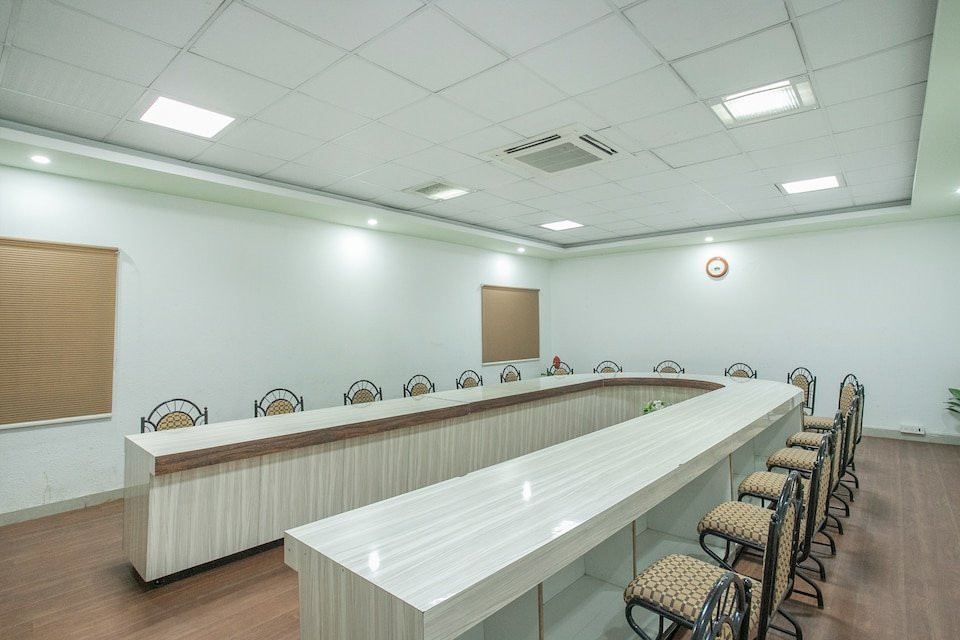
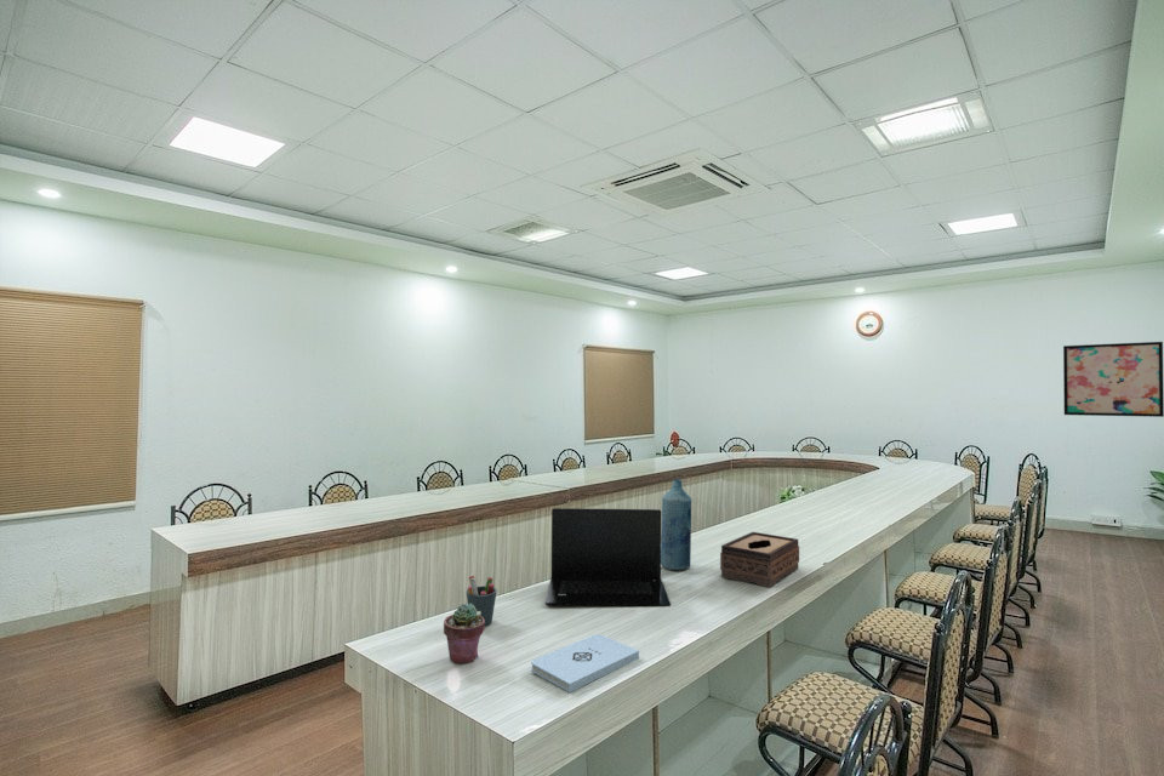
+ notepad [530,633,640,694]
+ potted succulent [443,603,485,664]
+ laptop [544,507,672,607]
+ pen holder [464,575,498,627]
+ wall art [1062,341,1164,418]
+ bottle [661,479,692,571]
+ tissue box [719,531,800,589]
